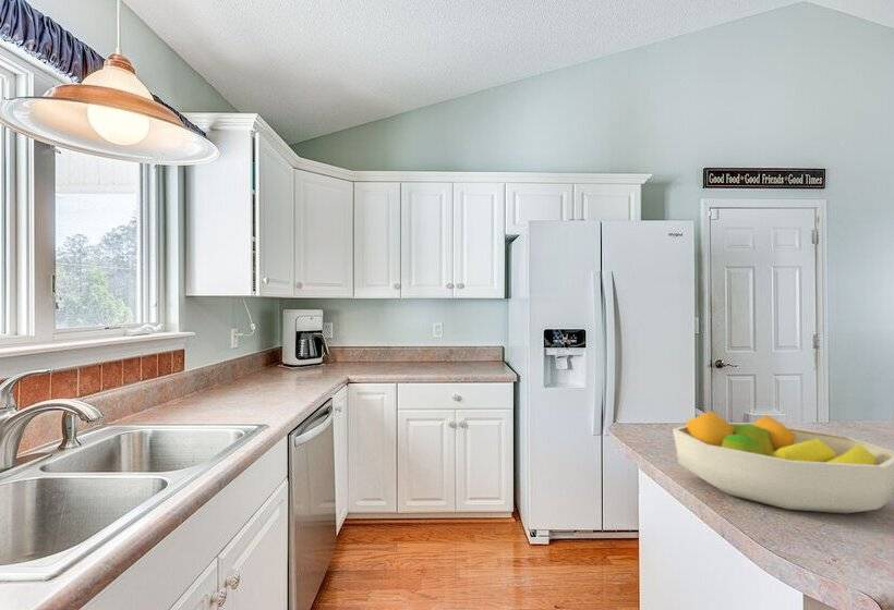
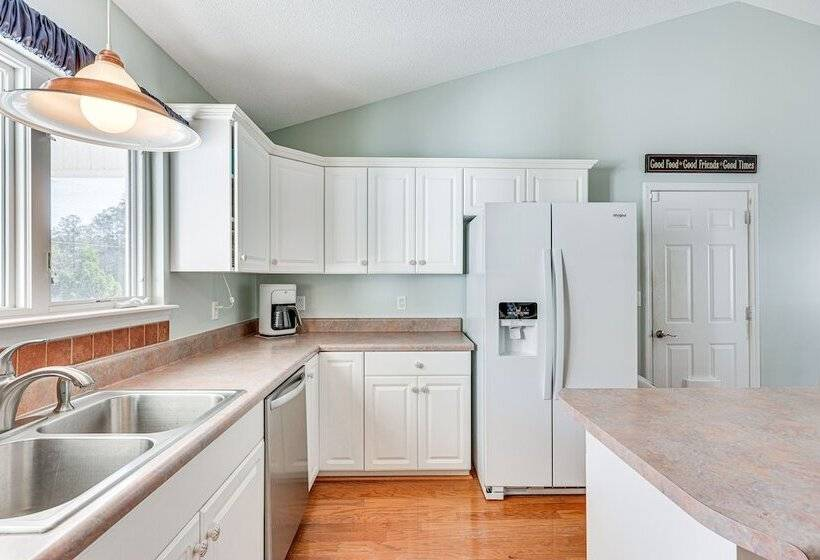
- fruit bowl [672,410,894,514]
